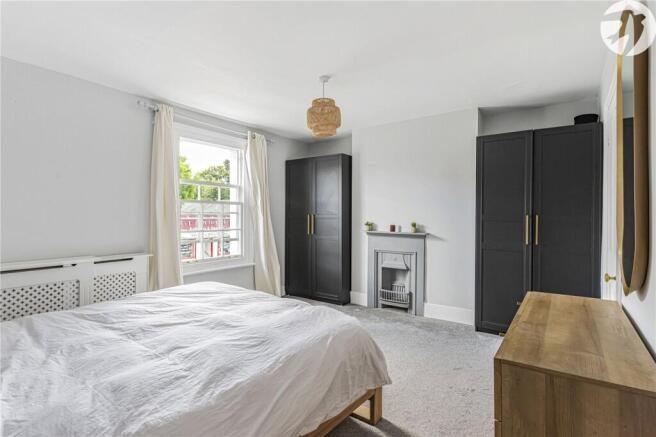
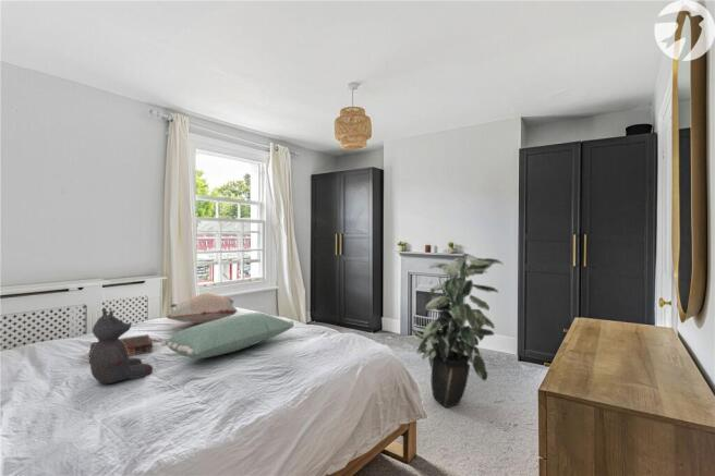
+ indoor plant [410,247,505,408]
+ book [88,333,154,364]
+ decorative pillow [166,293,239,325]
+ pillow [160,312,295,359]
+ teddy bear [89,306,154,385]
